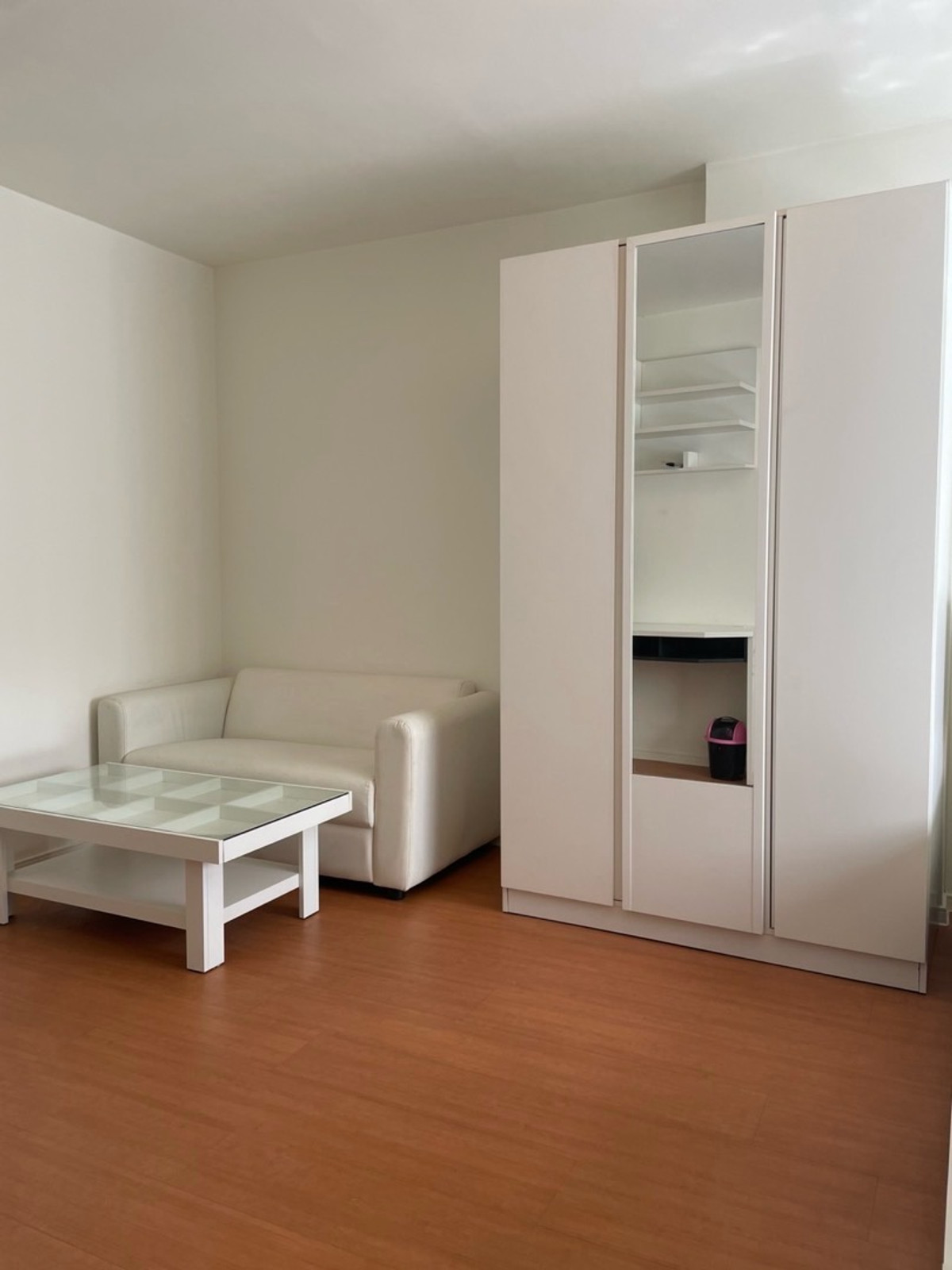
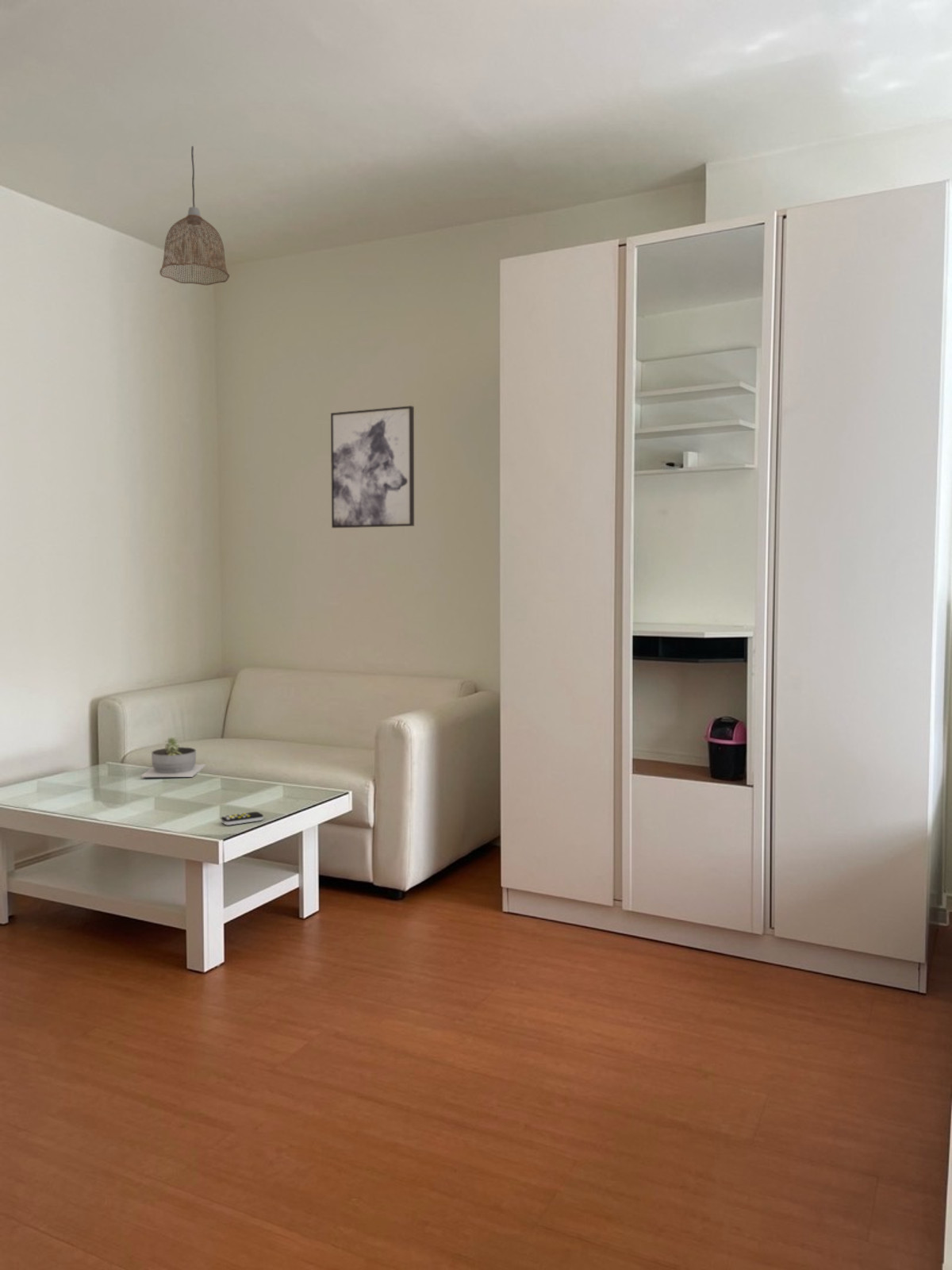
+ succulent planter [140,736,206,778]
+ remote control [221,811,264,826]
+ pendant lamp [159,145,230,286]
+ wall art [330,405,415,529]
